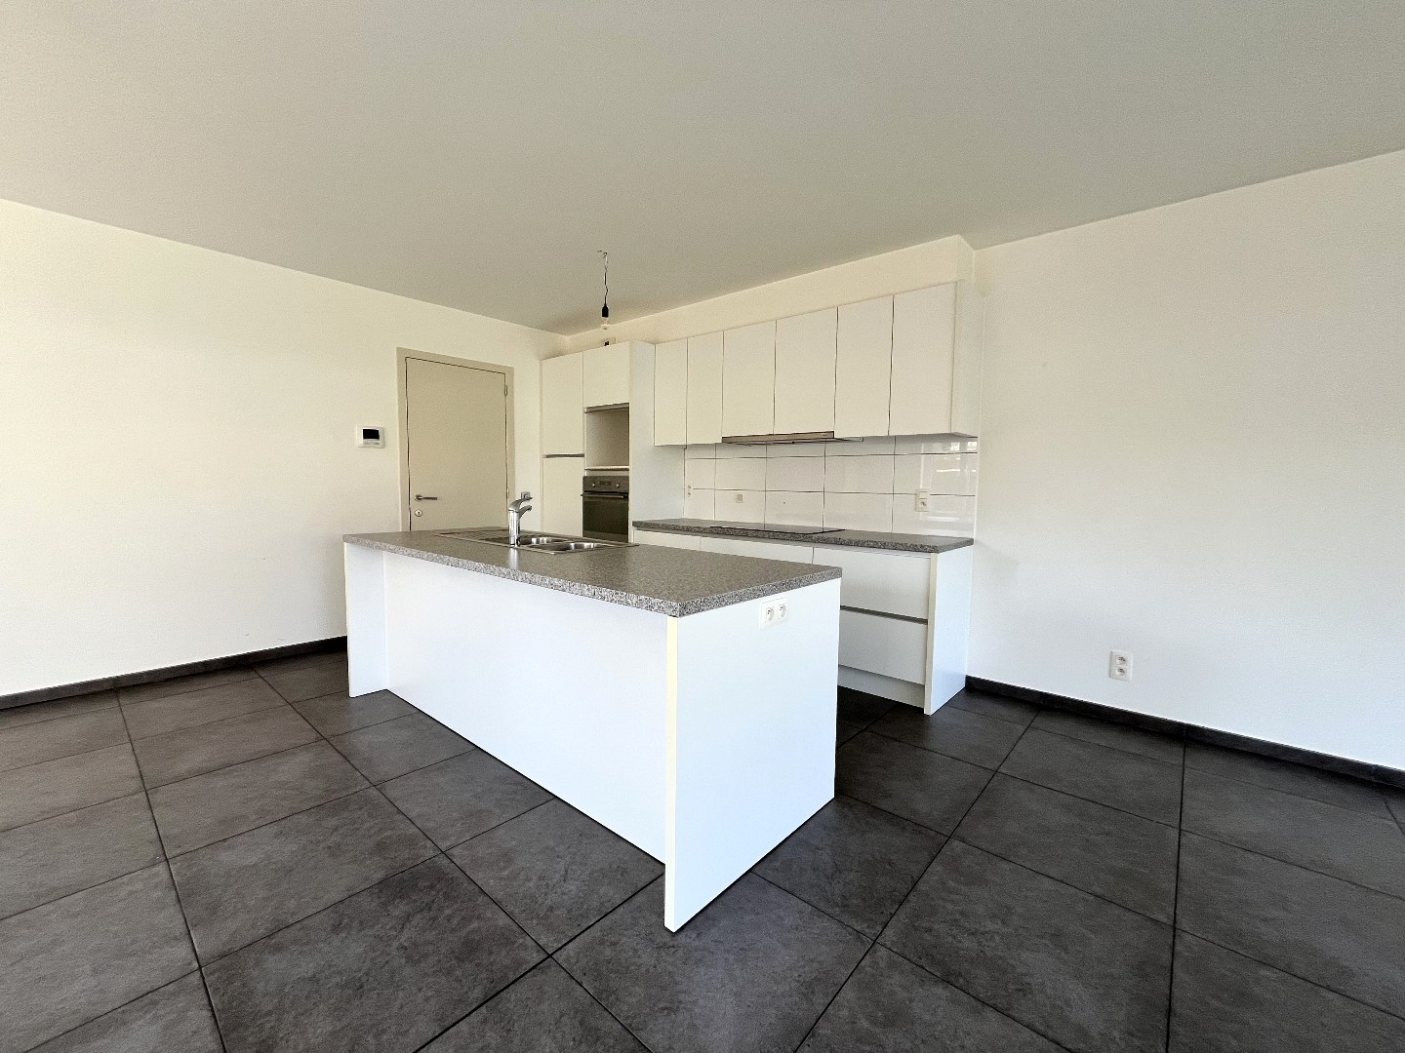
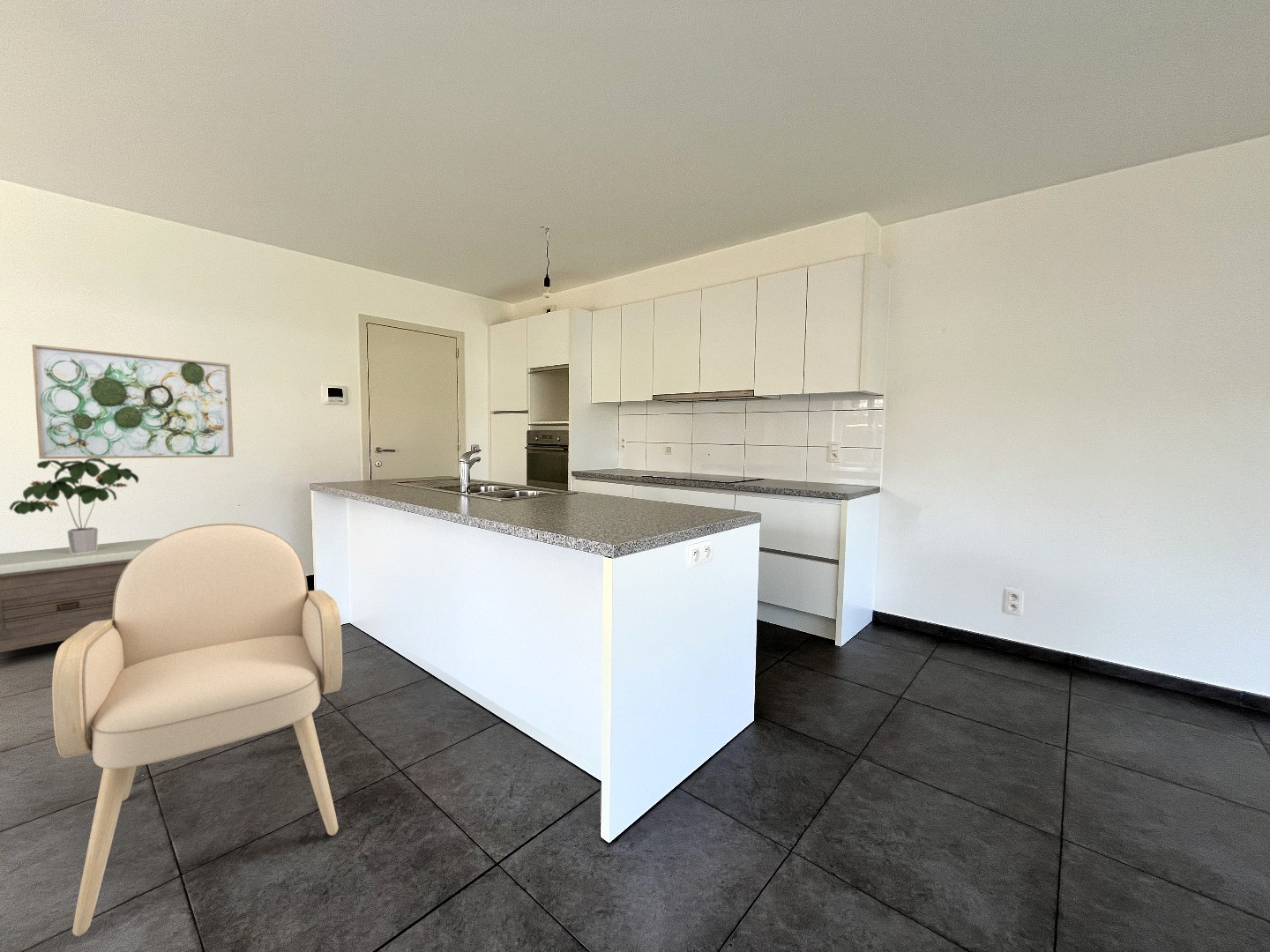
+ potted plant [8,457,139,554]
+ bench [0,538,161,653]
+ armchair [51,523,343,937]
+ wall art [31,344,235,460]
